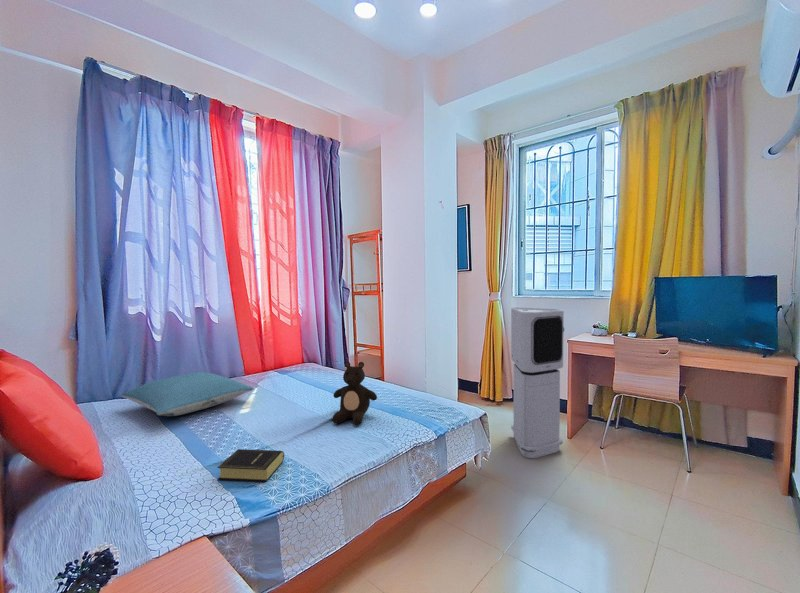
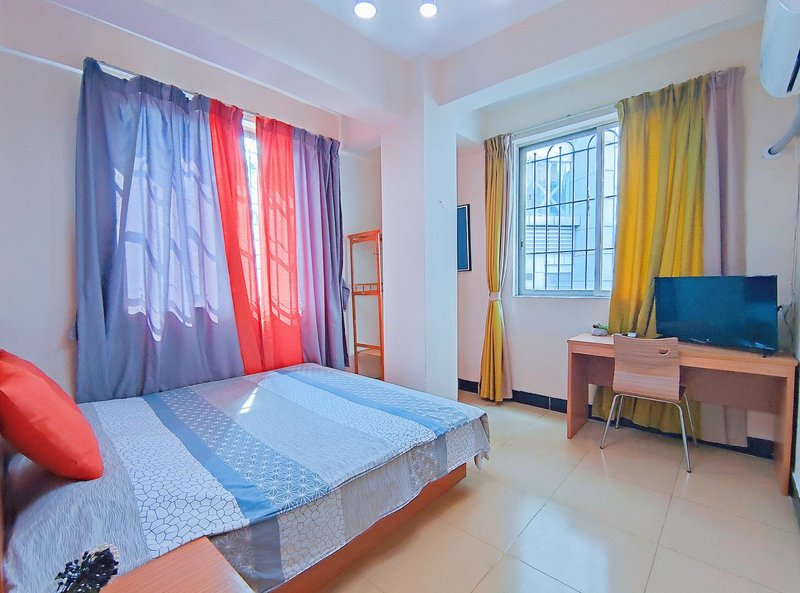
- teddy bear [331,360,378,426]
- air purifier [510,307,565,459]
- book [216,448,285,483]
- pillow [120,371,255,417]
